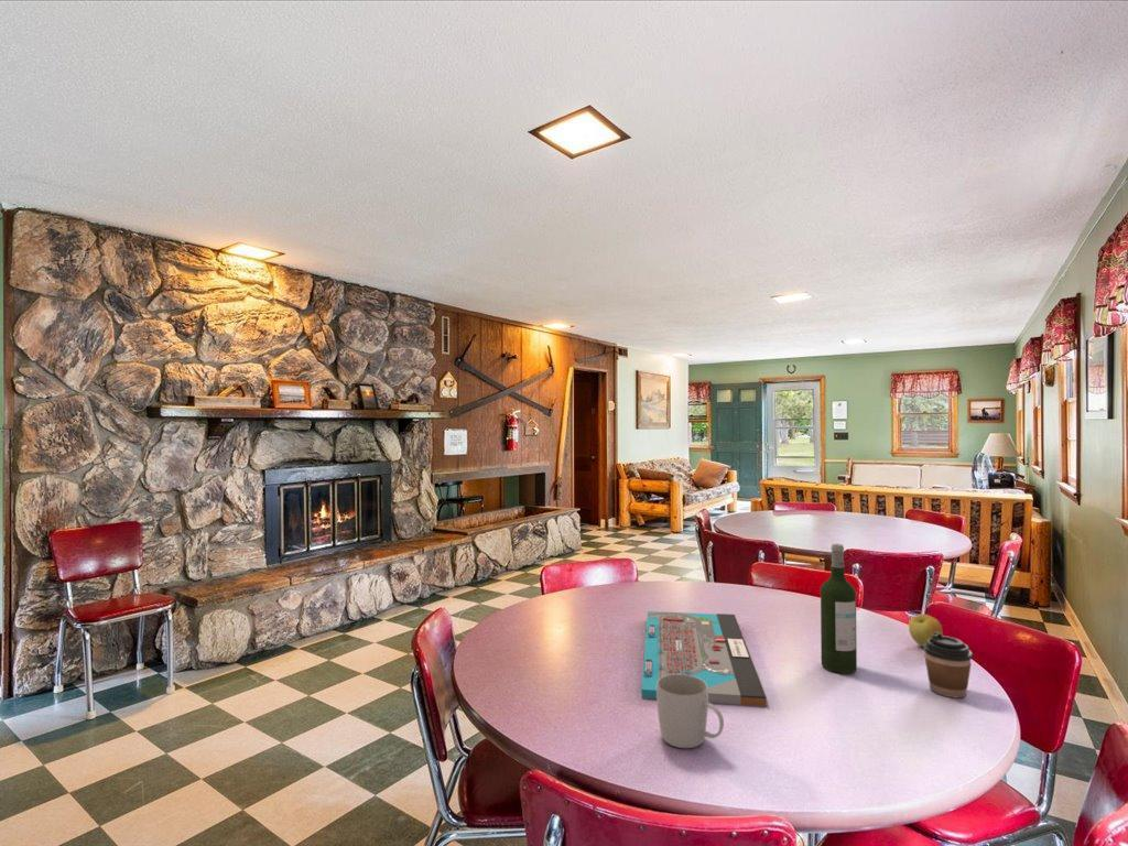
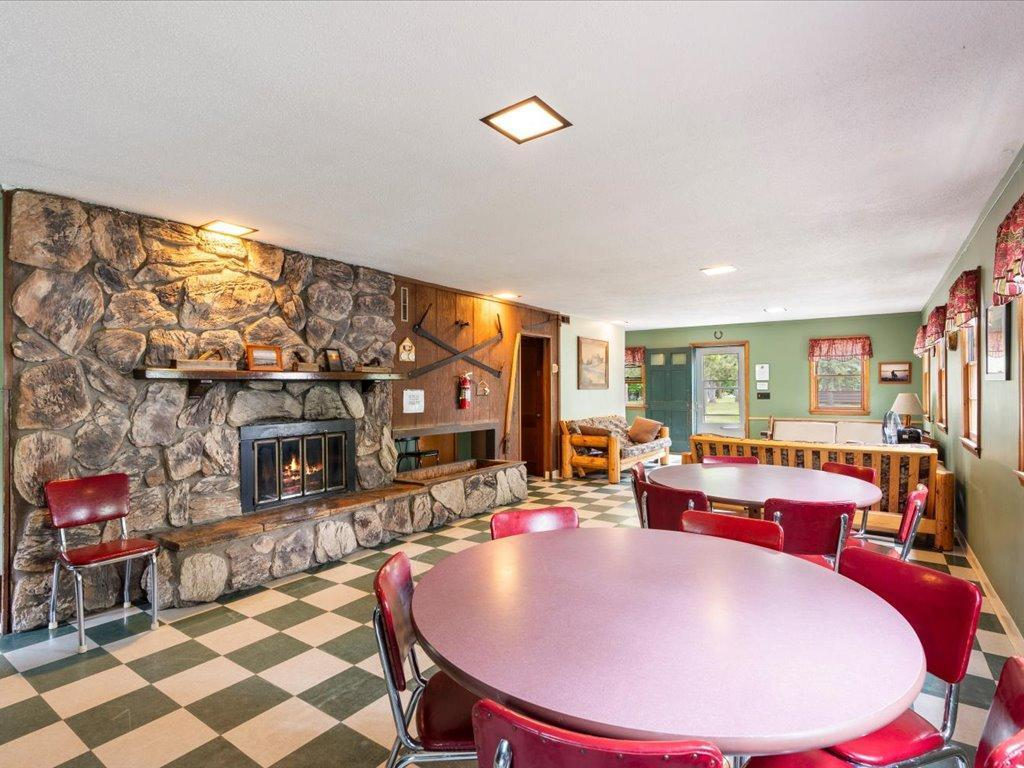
- board game [640,610,768,707]
- mug [657,674,725,749]
- coffee cup [922,632,974,698]
- wine bottle [820,543,858,674]
- apple [908,614,944,647]
